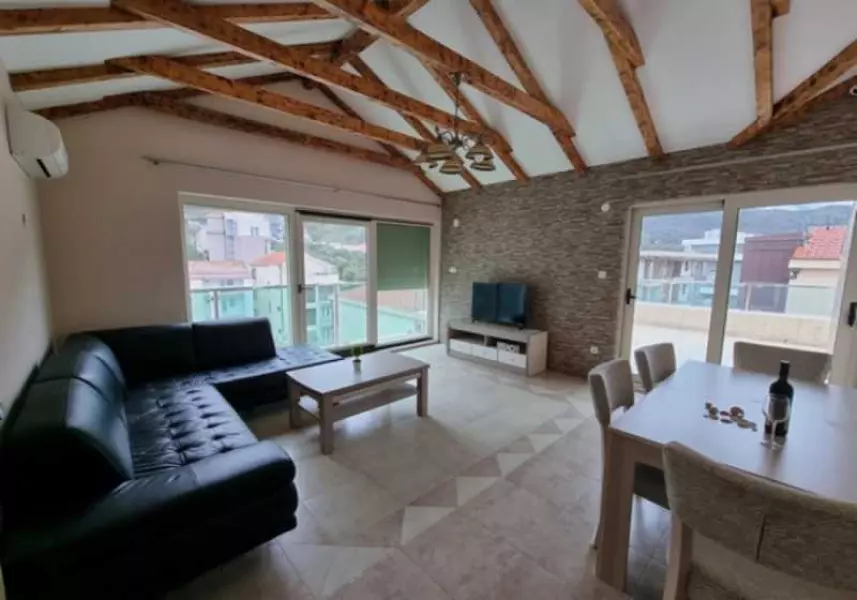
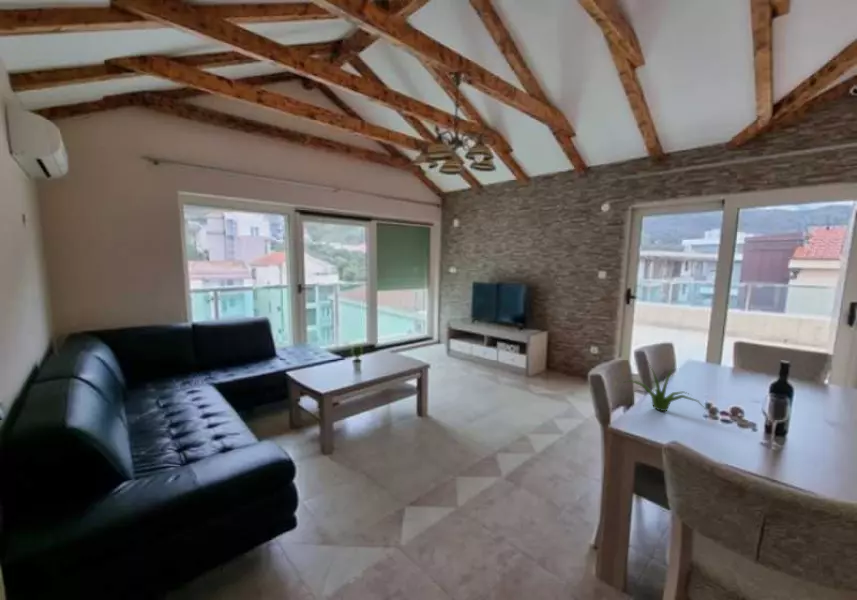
+ plant [620,363,709,413]
